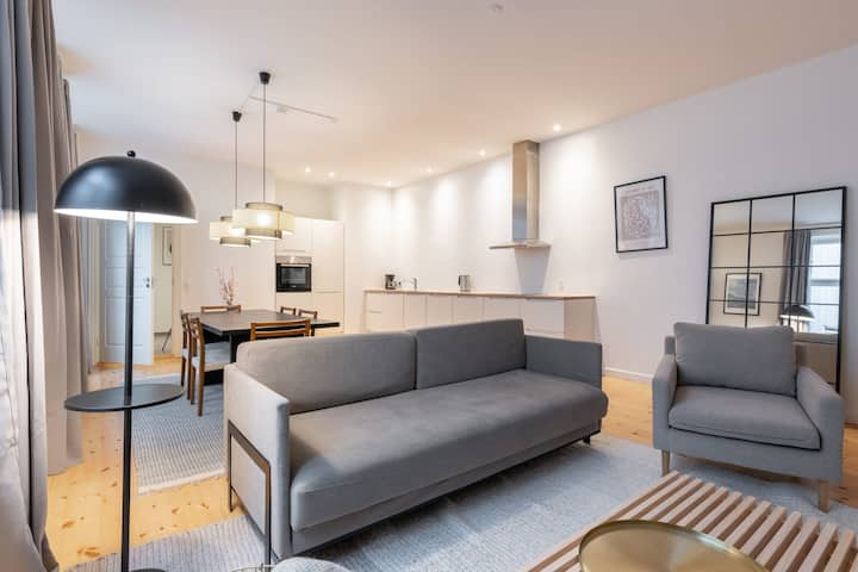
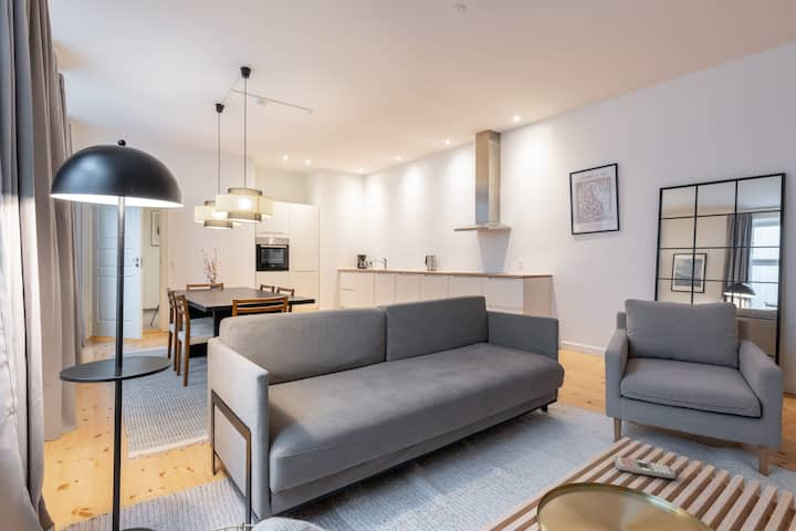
+ remote control [612,455,678,480]
